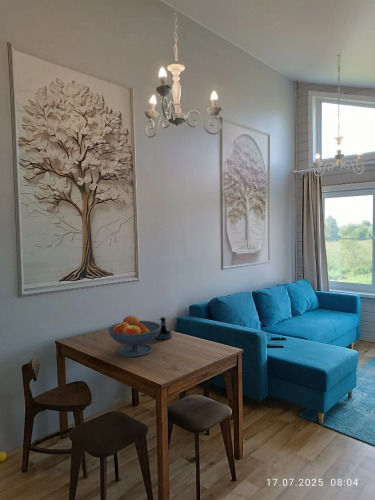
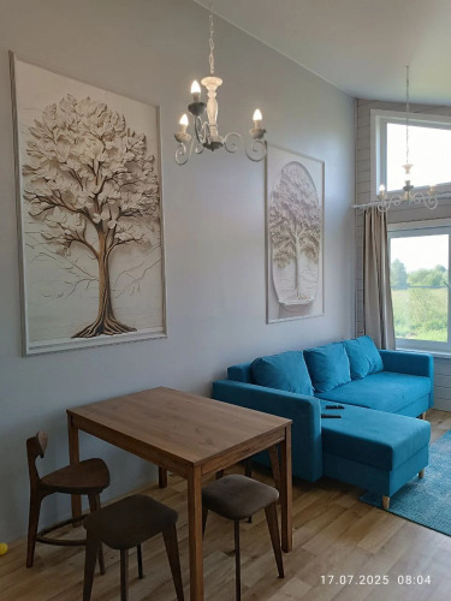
- tequila bottle [155,316,173,341]
- fruit bowl [107,315,161,358]
